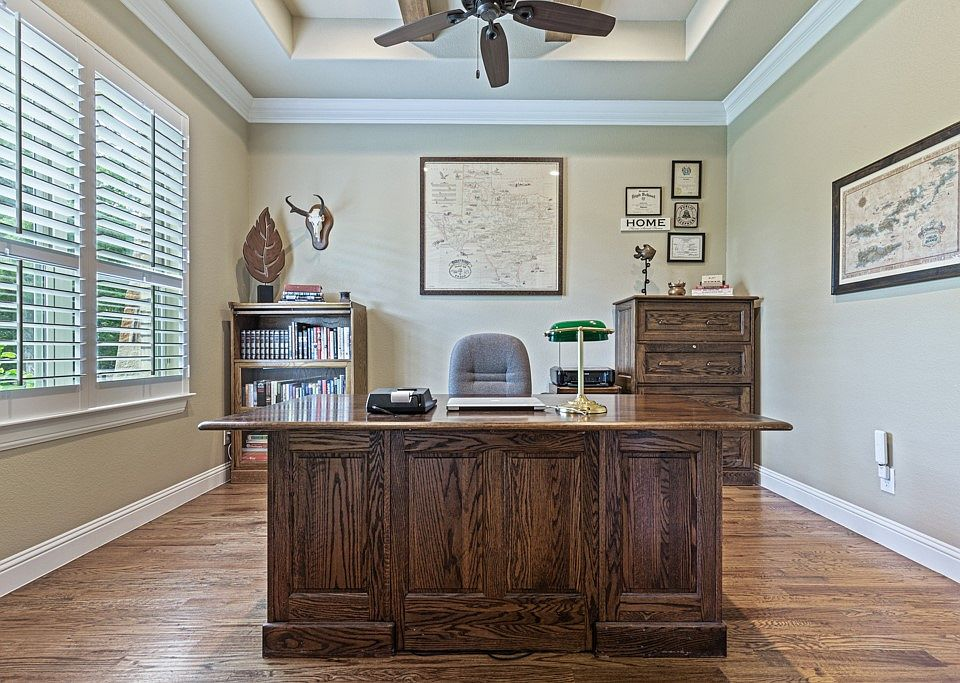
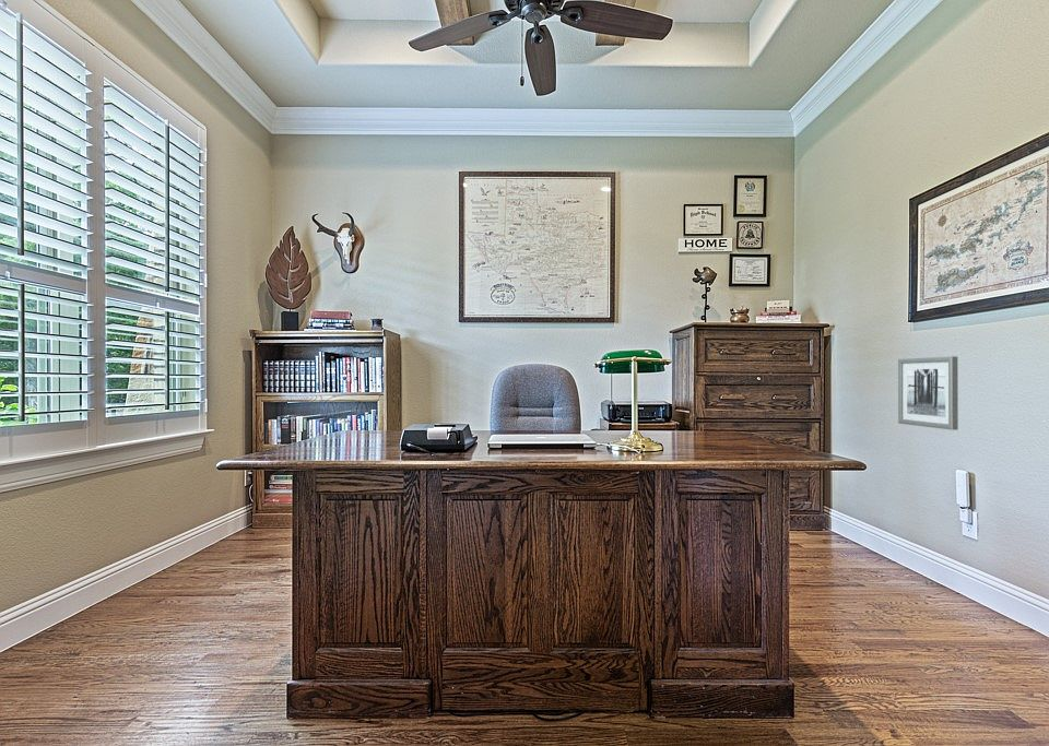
+ wall art [897,355,959,431]
